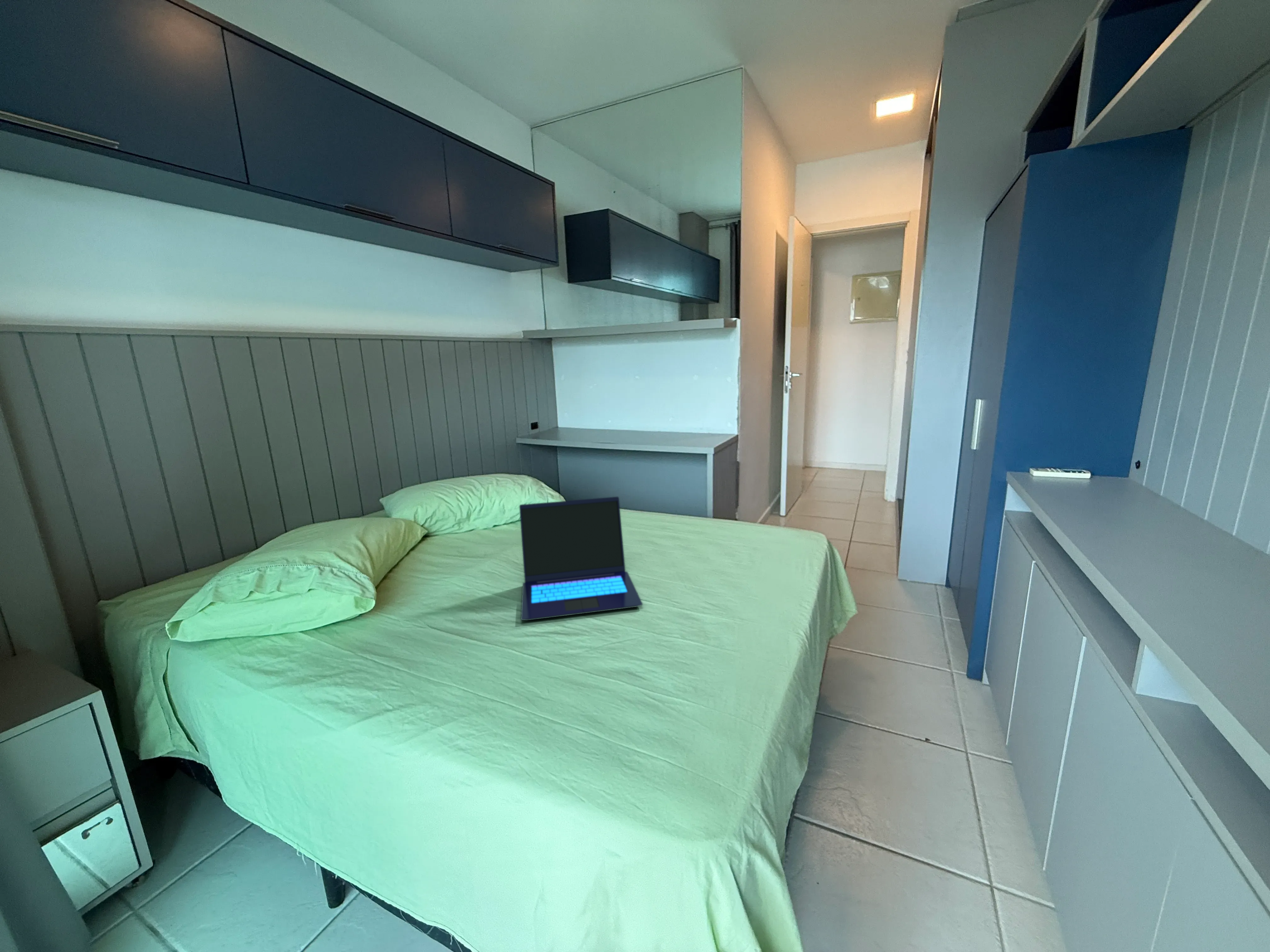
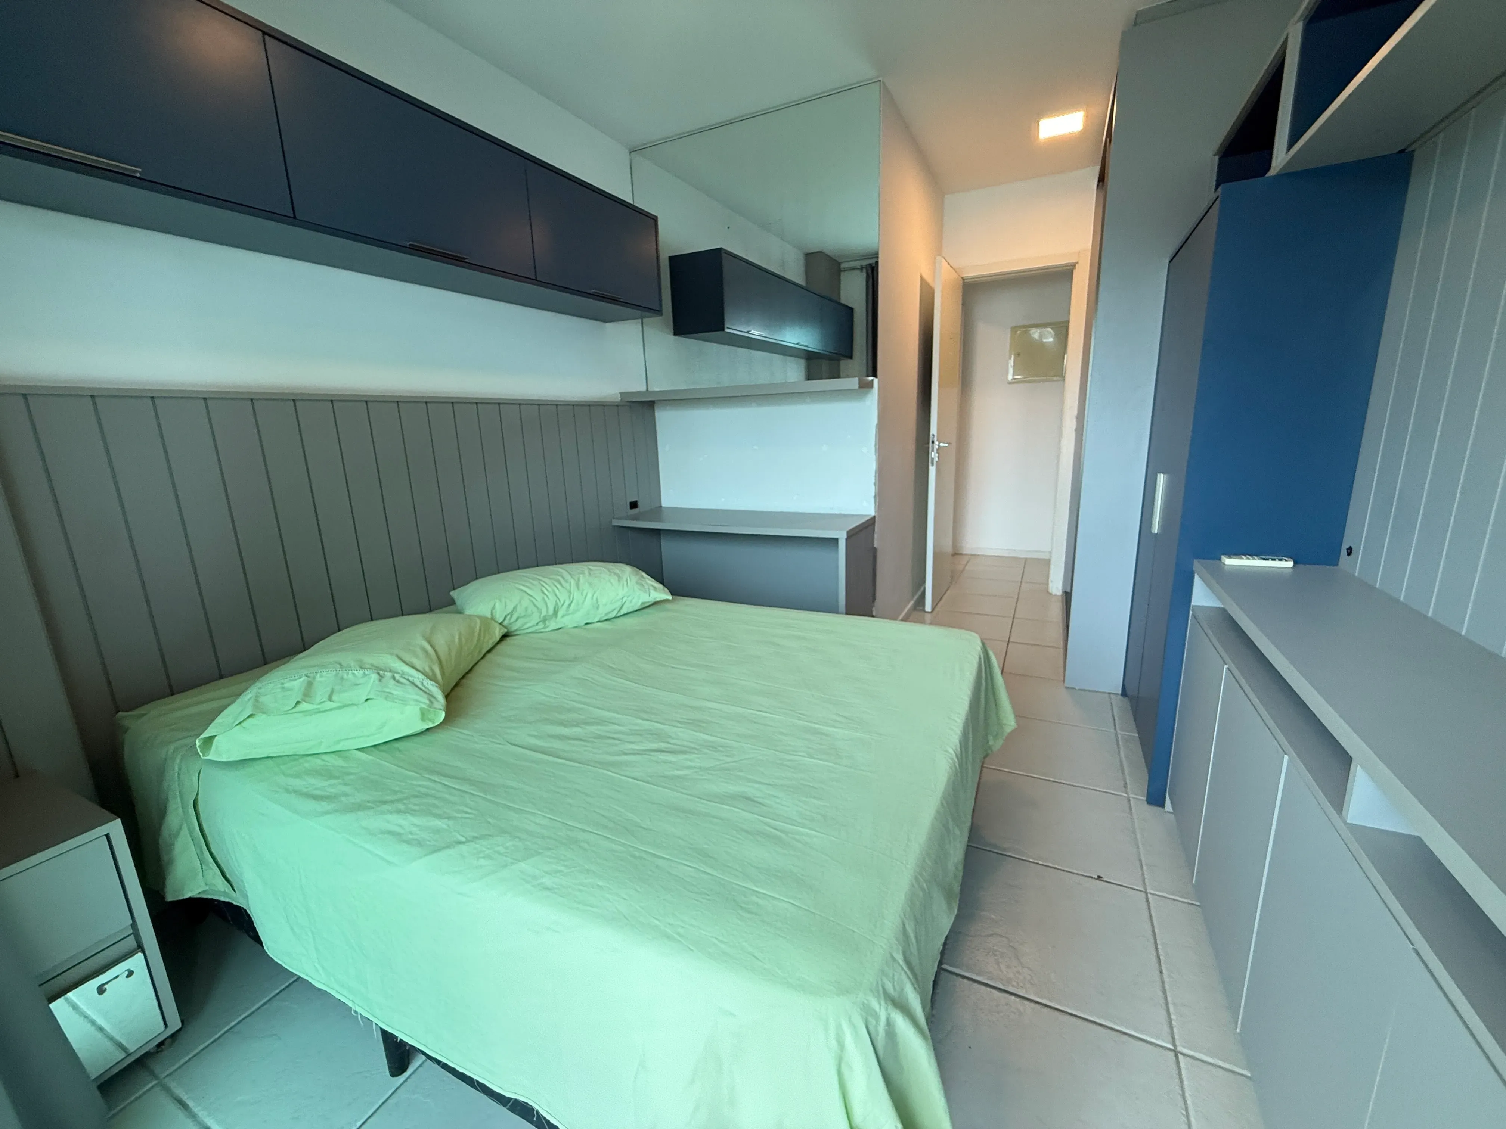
- laptop [519,496,643,621]
